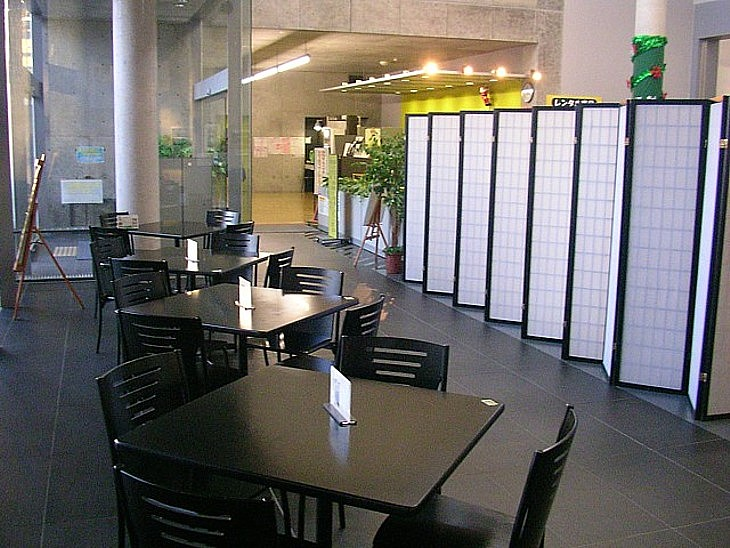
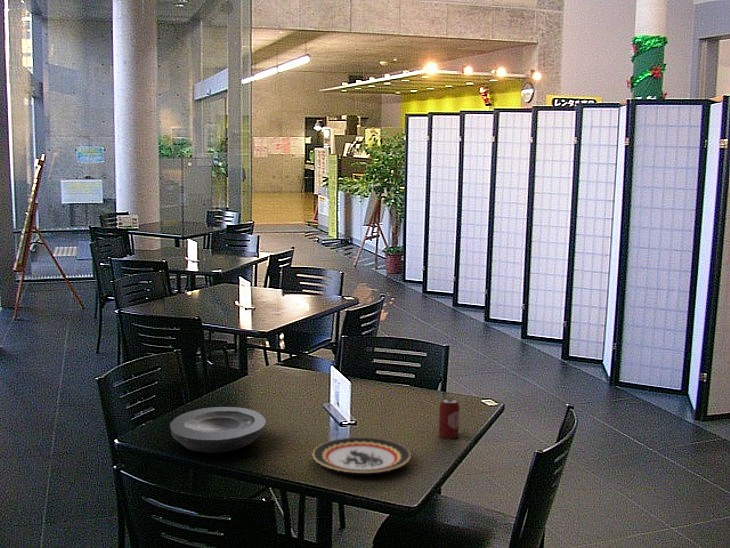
+ plate [169,406,267,454]
+ plate [311,436,412,474]
+ beverage can [438,397,460,440]
